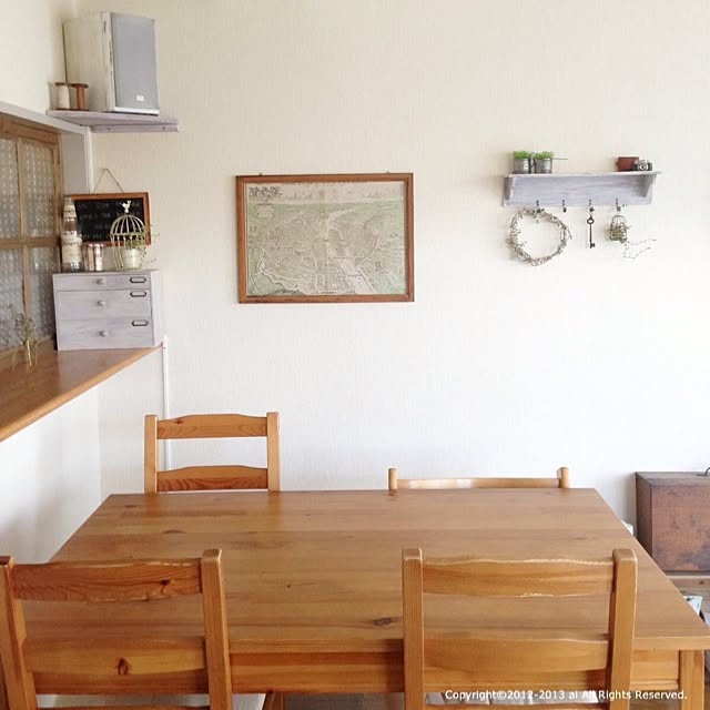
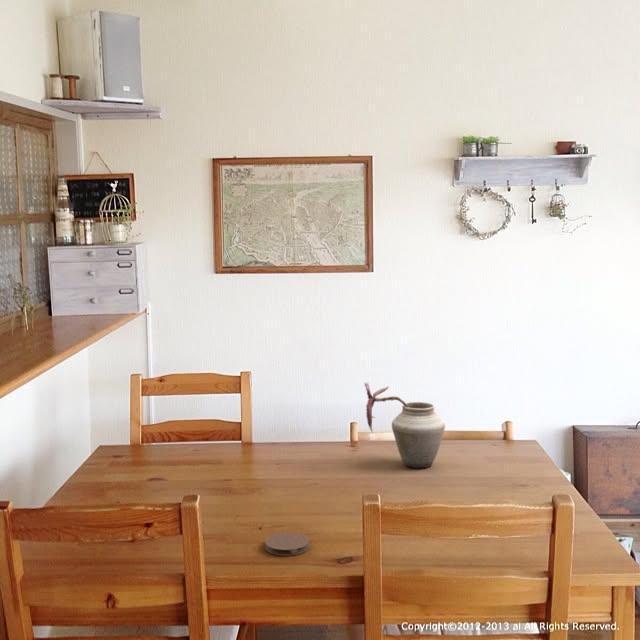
+ vase [363,381,446,469]
+ coaster [264,532,310,557]
